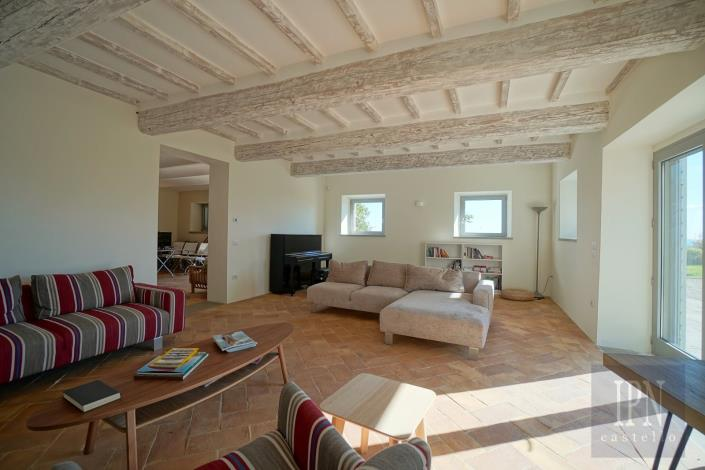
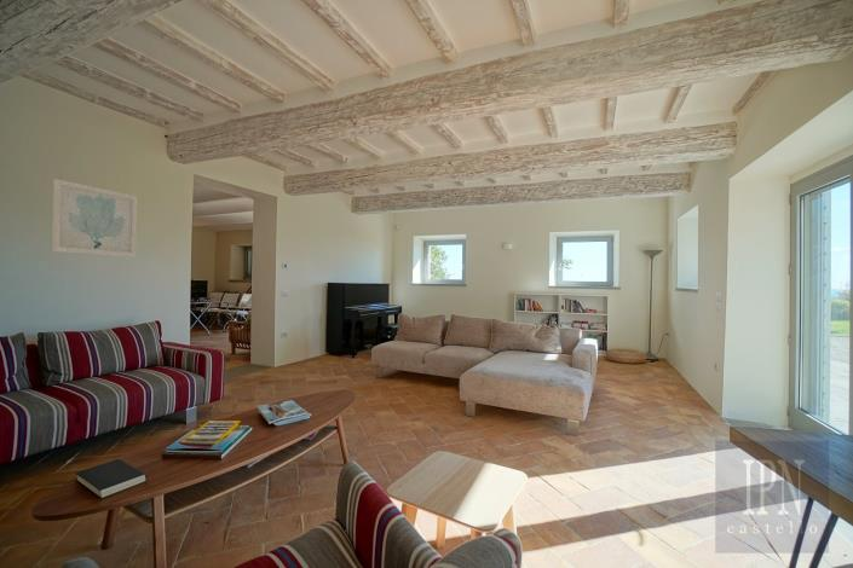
+ wall art [51,178,138,259]
